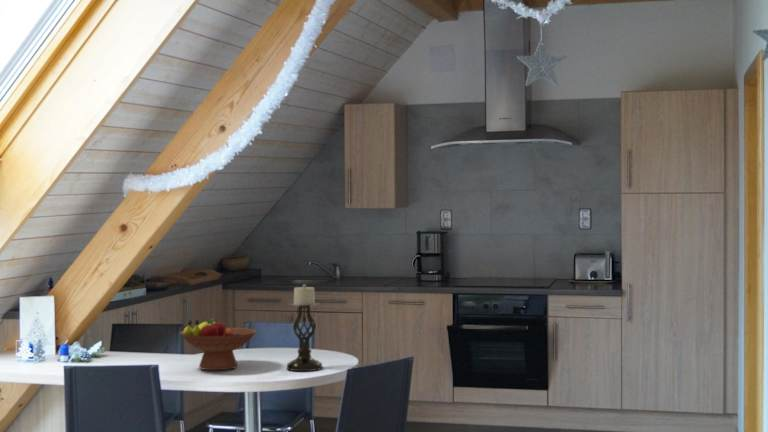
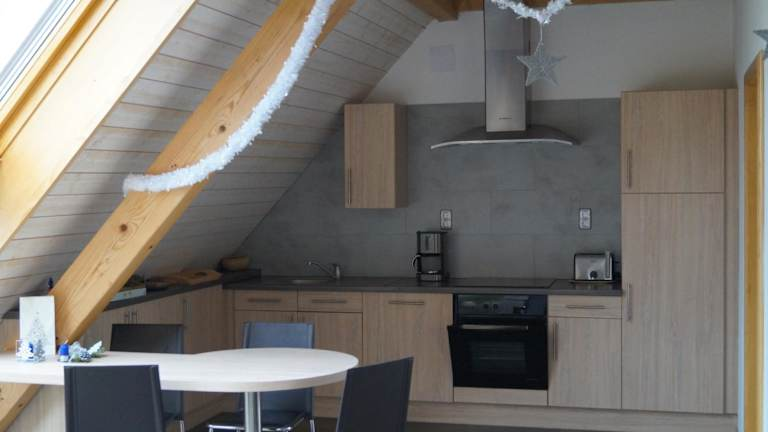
- candle holder [285,283,323,372]
- fruit bowl [179,318,257,371]
